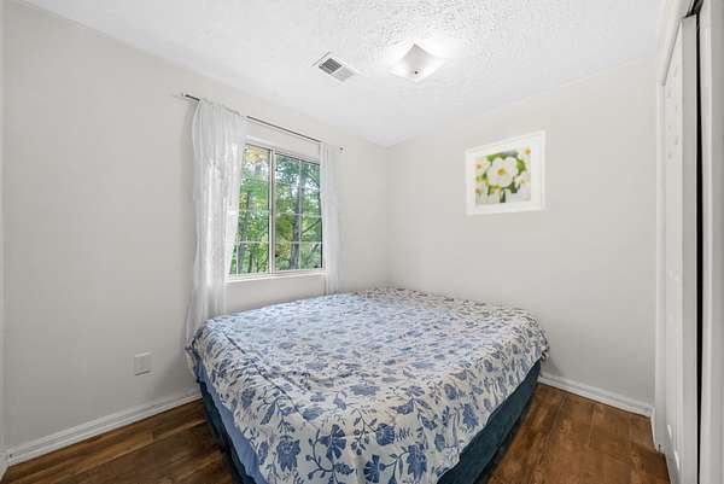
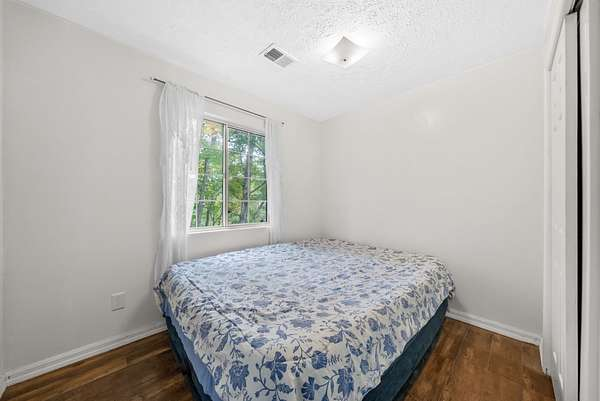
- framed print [465,129,547,218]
